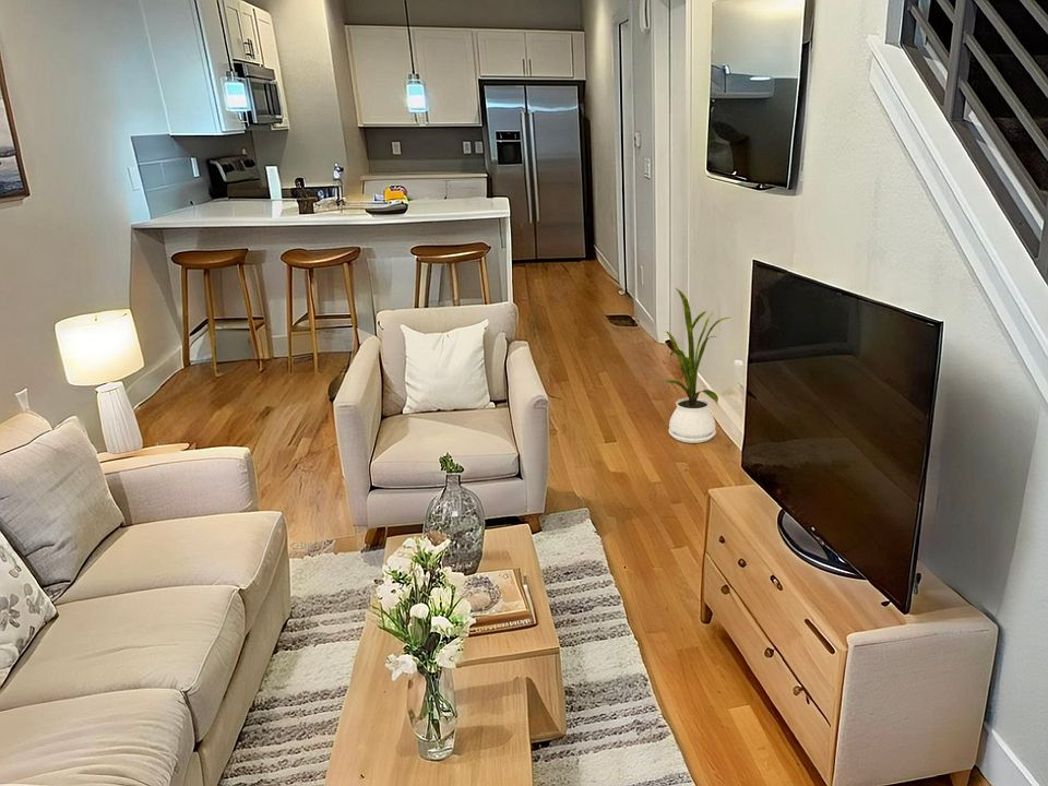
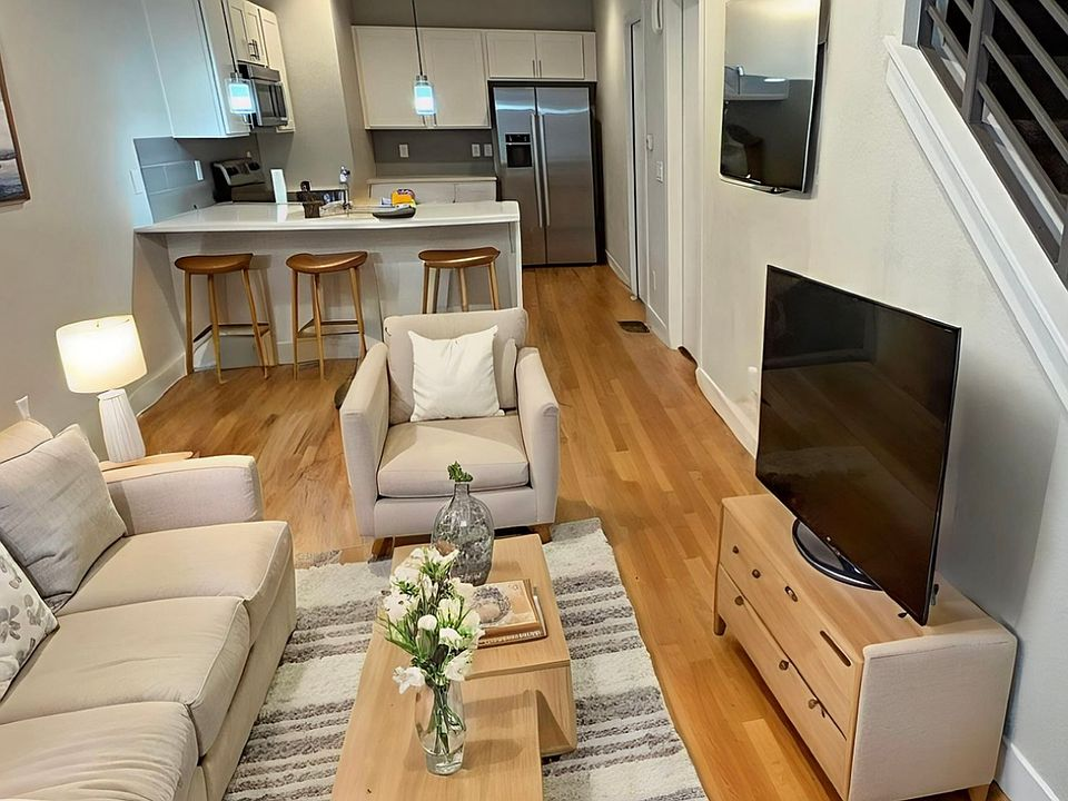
- house plant [663,286,730,444]
